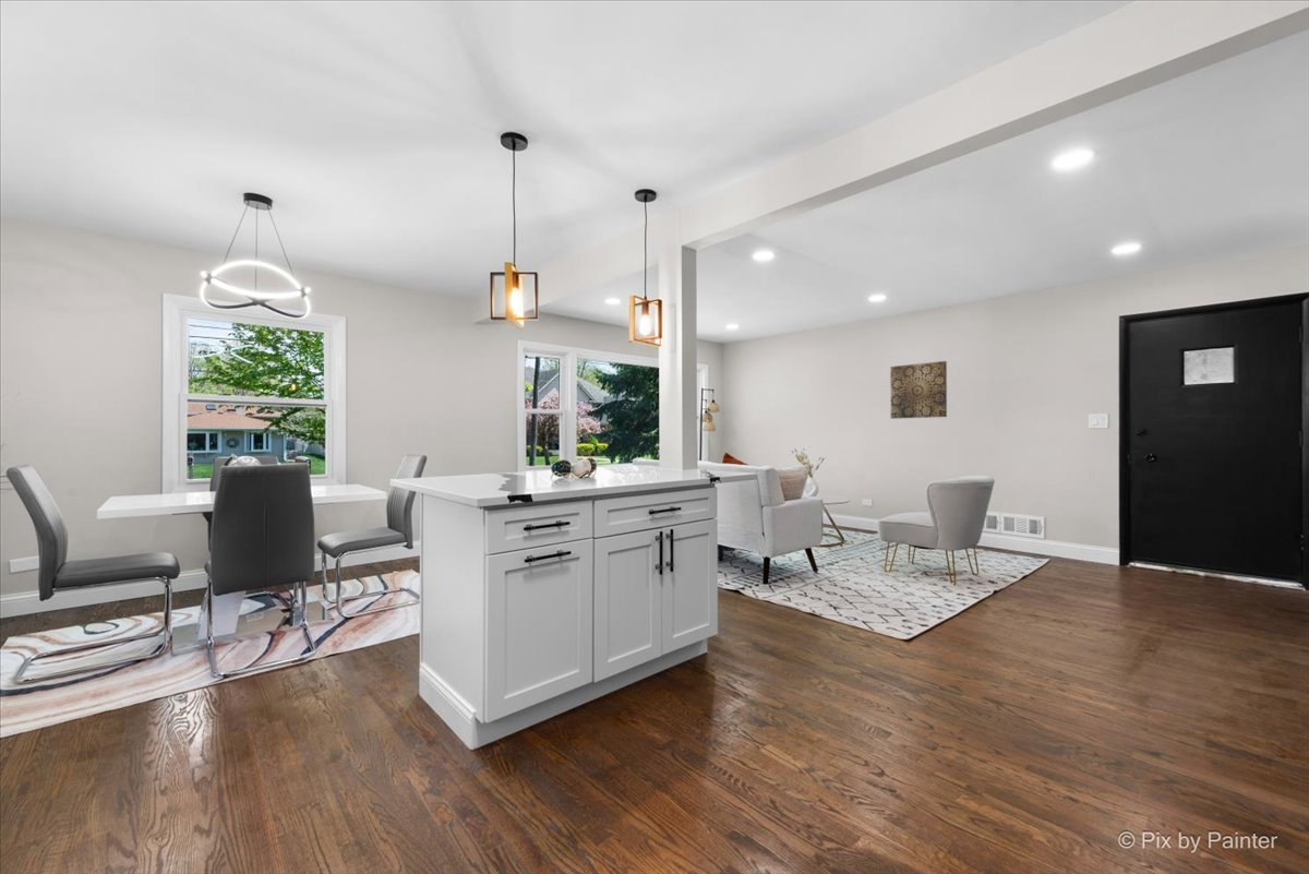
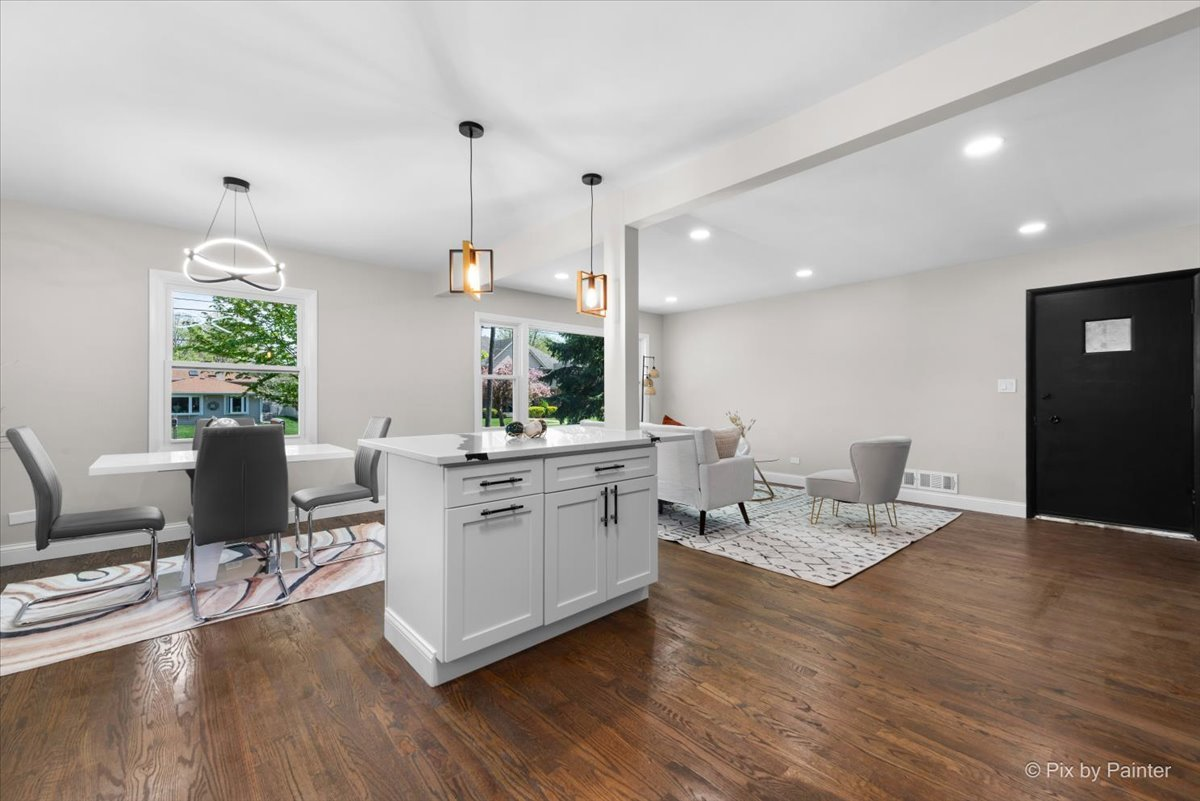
- wall art [889,360,948,420]
